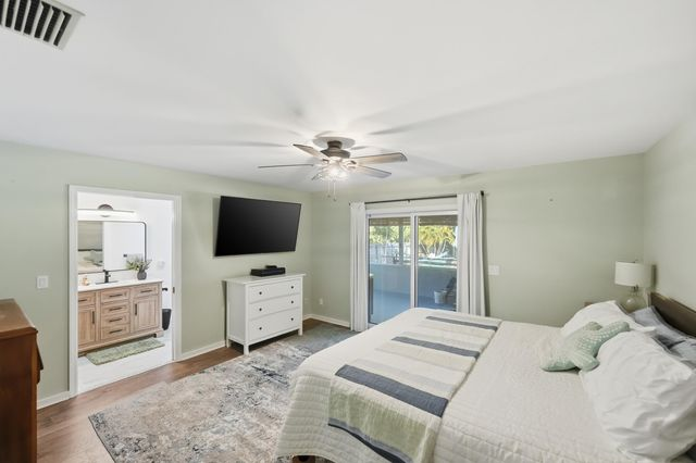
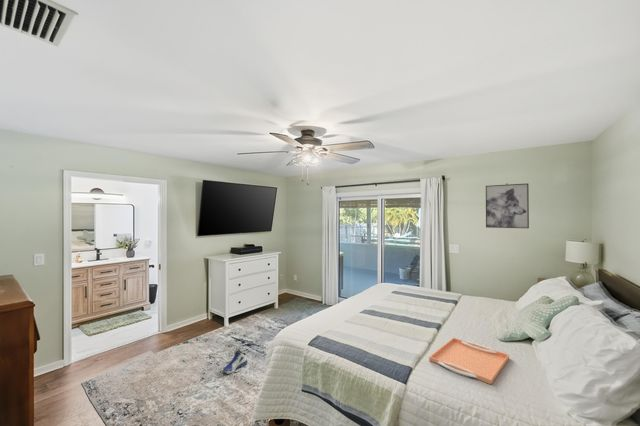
+ wall art [485,183,530,229]
+ sneaker [222,349,249,375]
+ serving tray [428,337,510,385]
